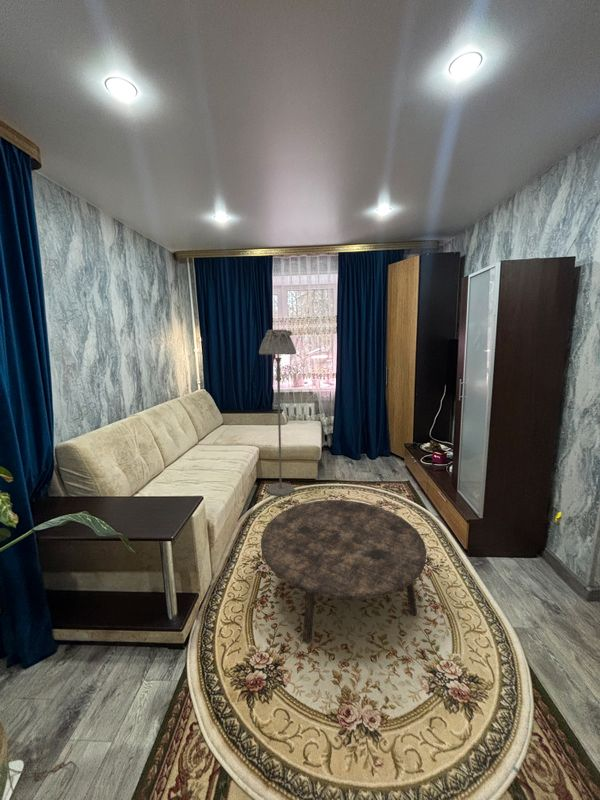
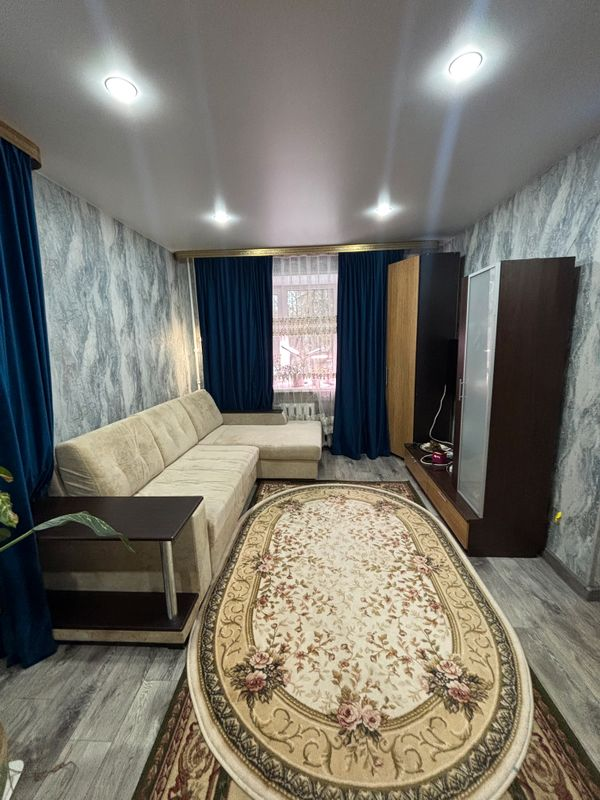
- floor lamp [258,329,297,497]
- coffee table [260,499,428,644]
